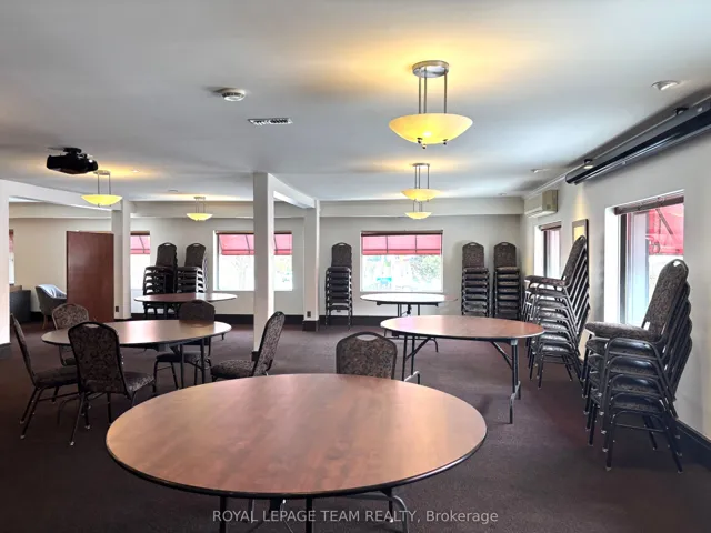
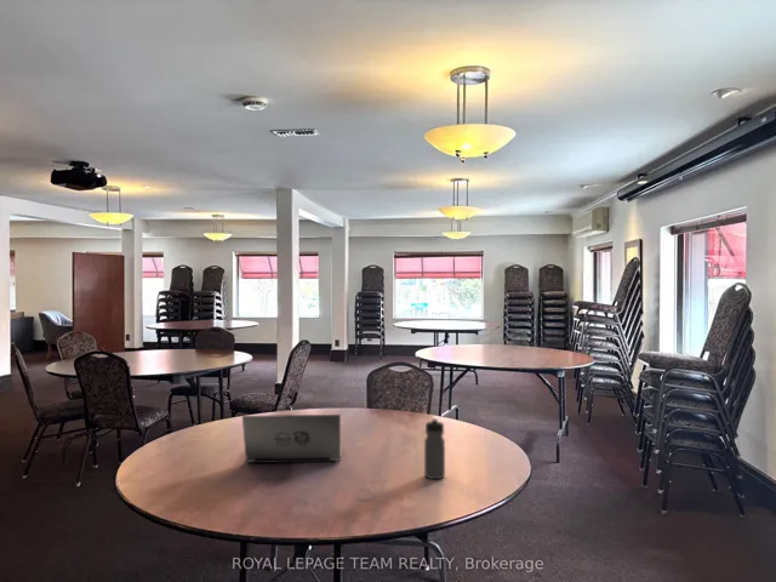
+ laptop [241,413,343,464]
+ water bottle [423,417,446,480]
